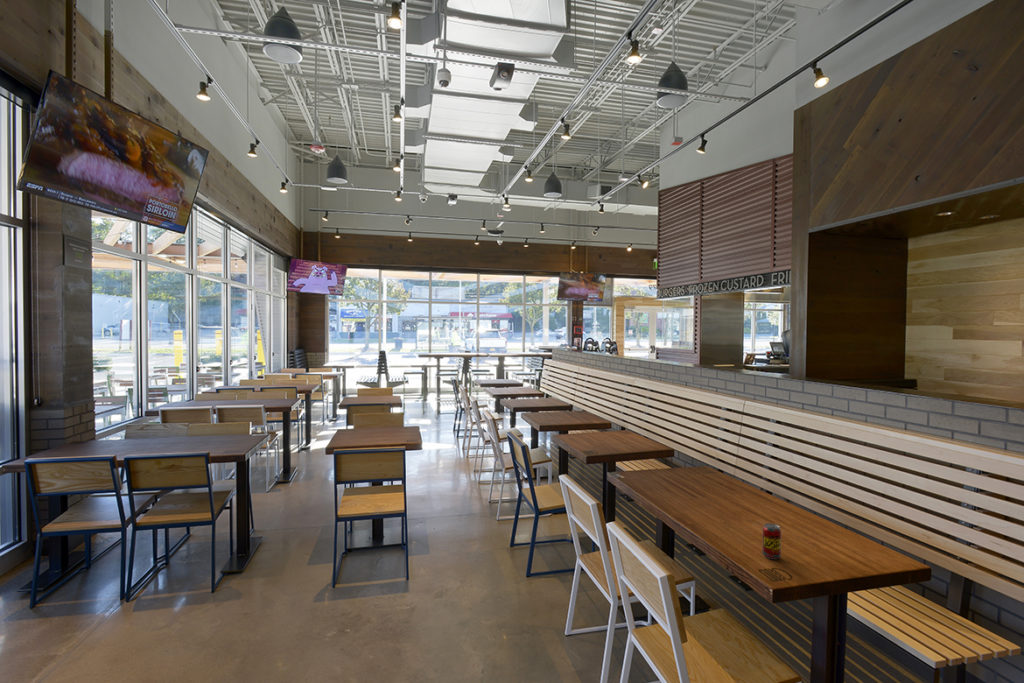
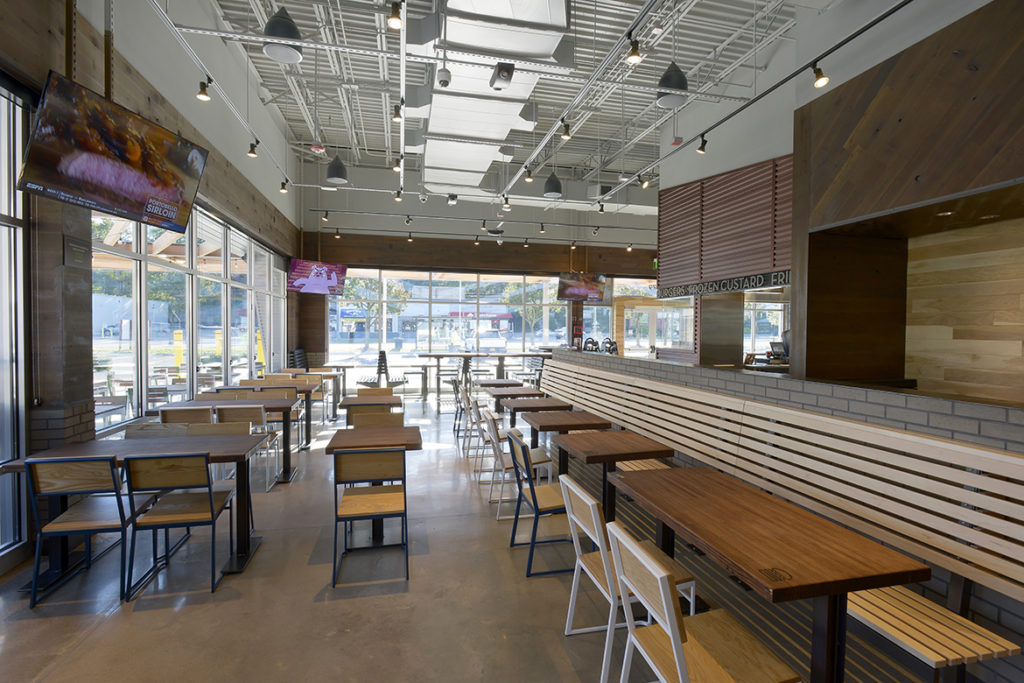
- beverage can [761,522,782,561]
